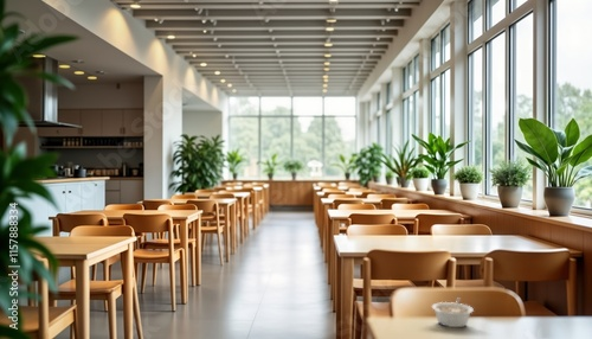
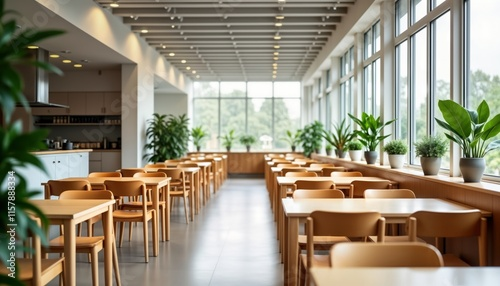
- legume [431,298,475,328]
